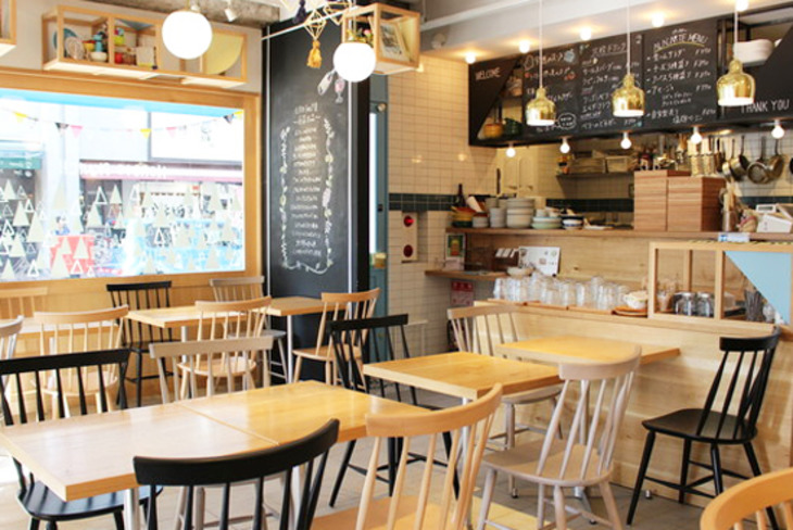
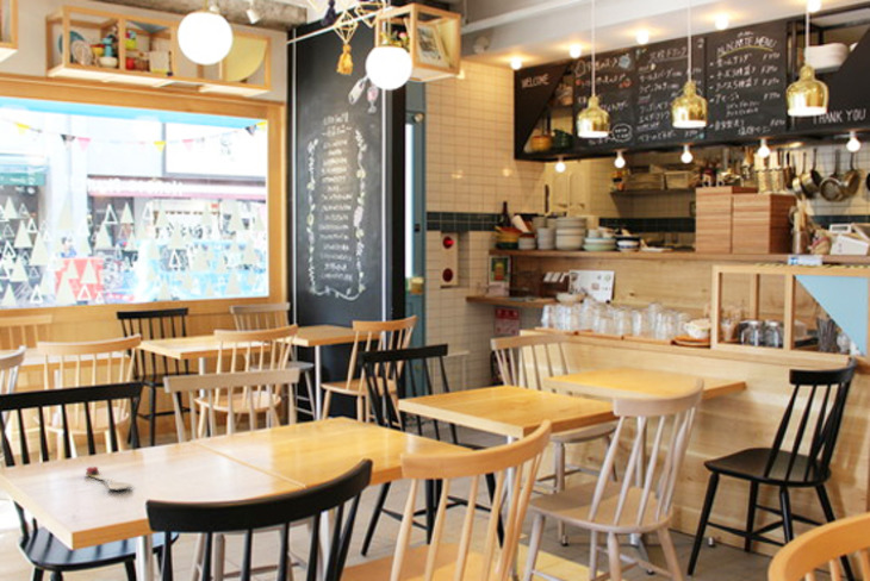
+ spoon [85,466,135,492]
